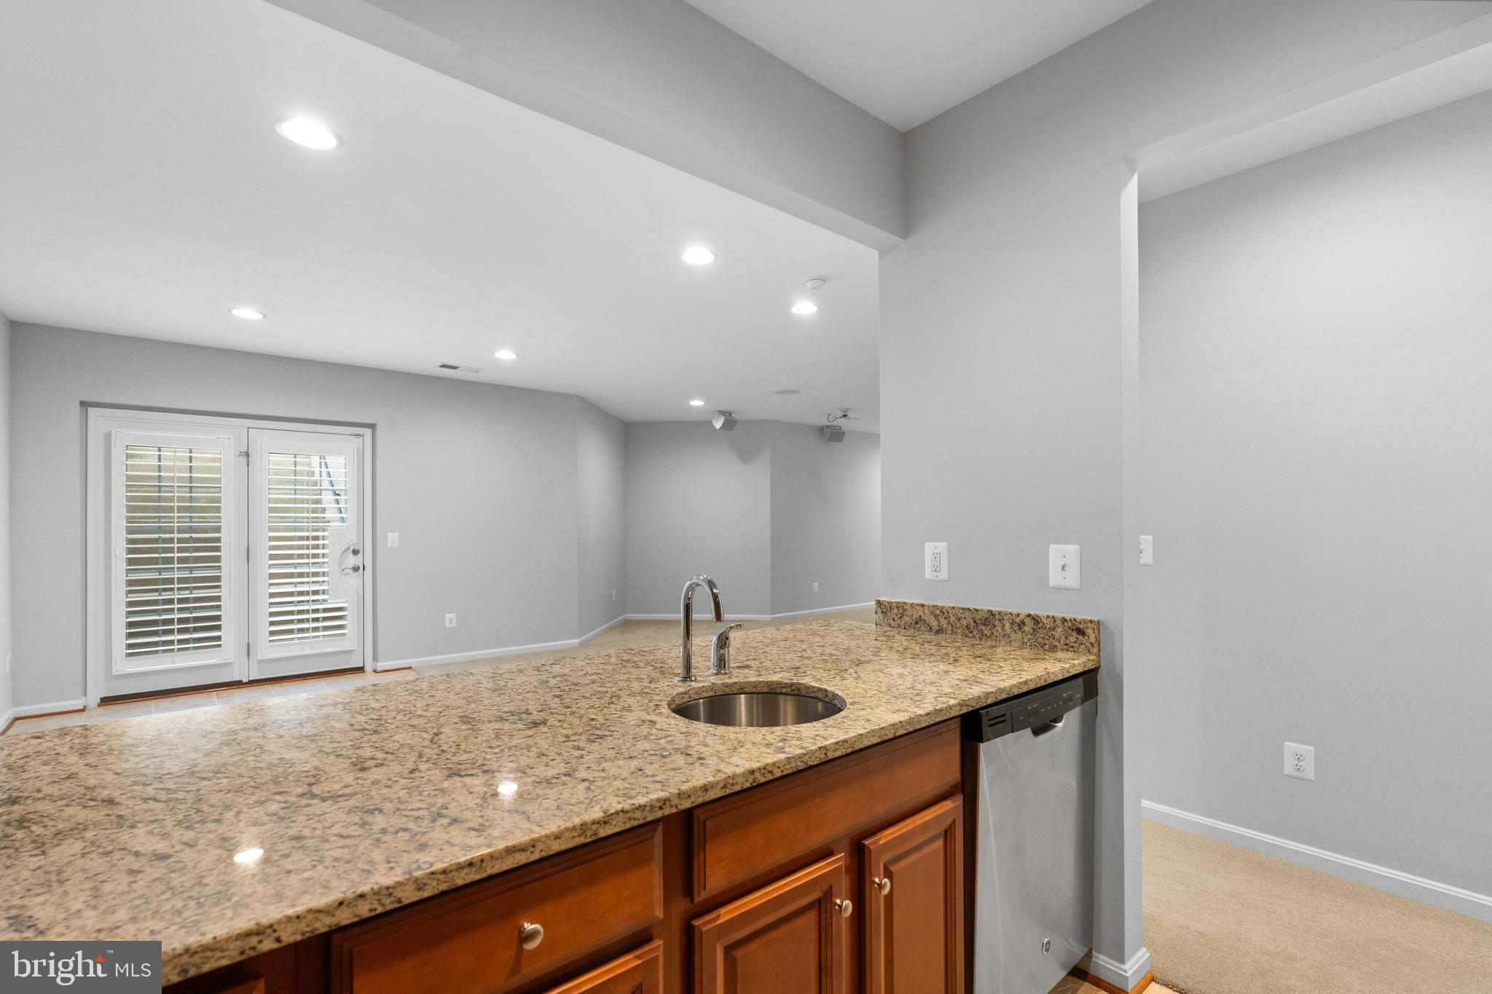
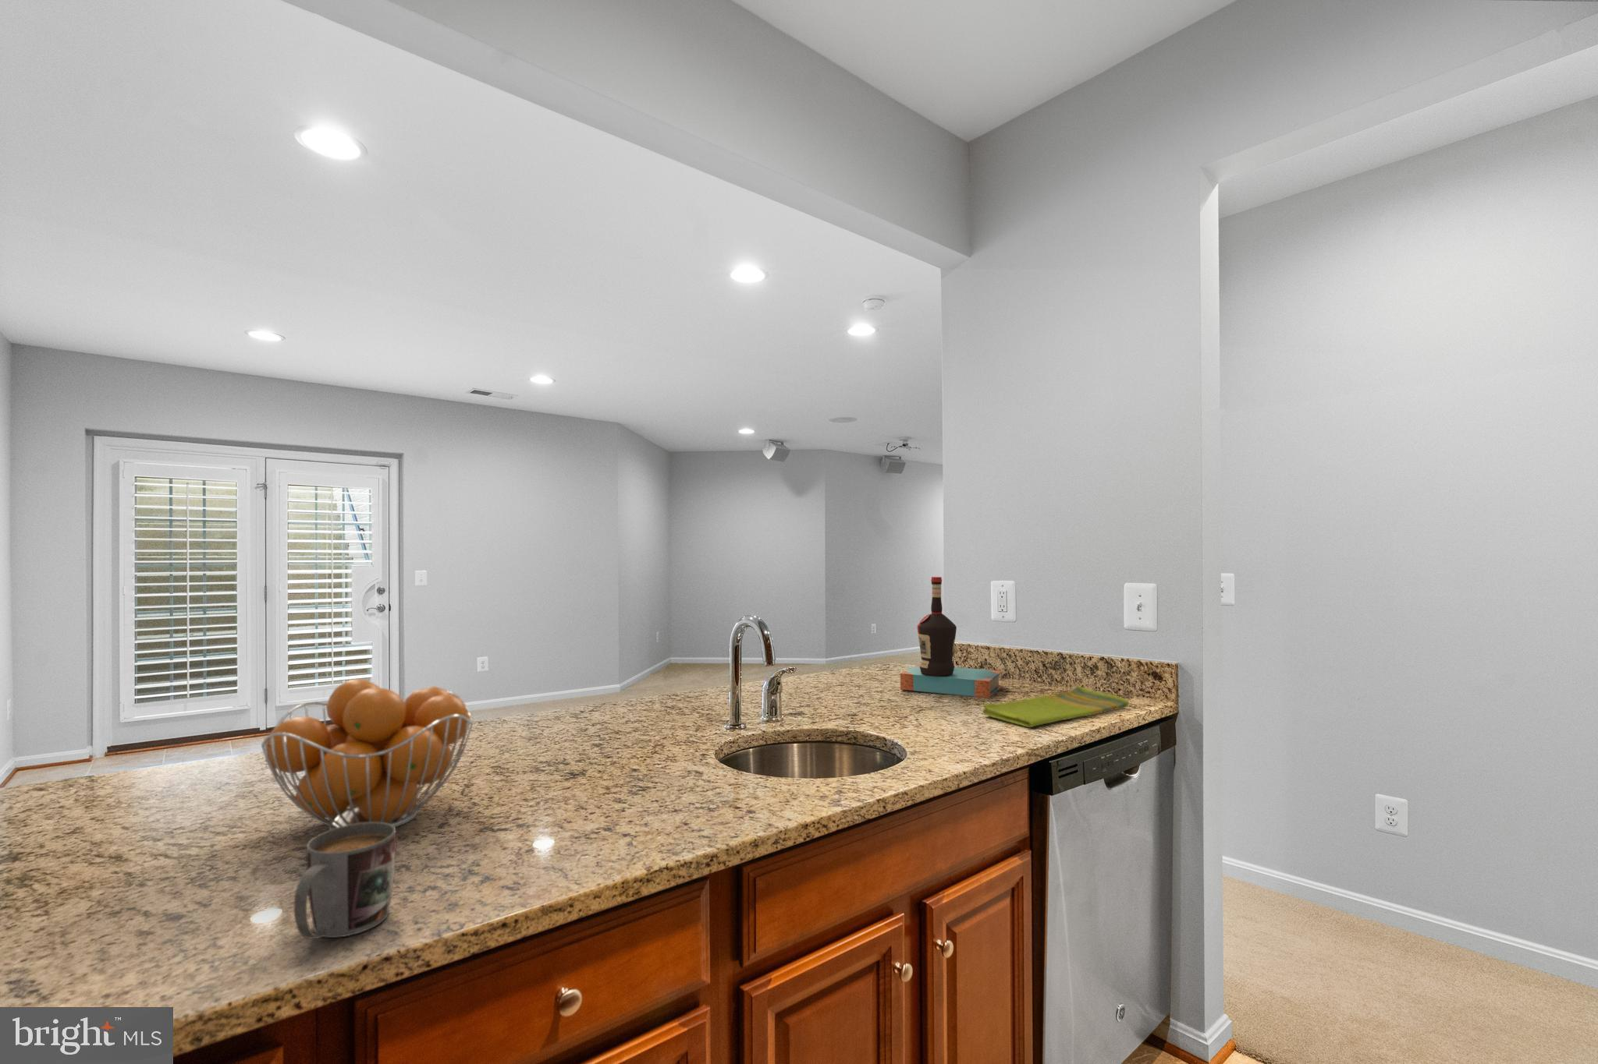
+ bottle [899,576,1003,698]
+ fruit basket [260,678,474,830]
+ dish towel [981,686,1130,728]
+ mug [292,823,397,939]
